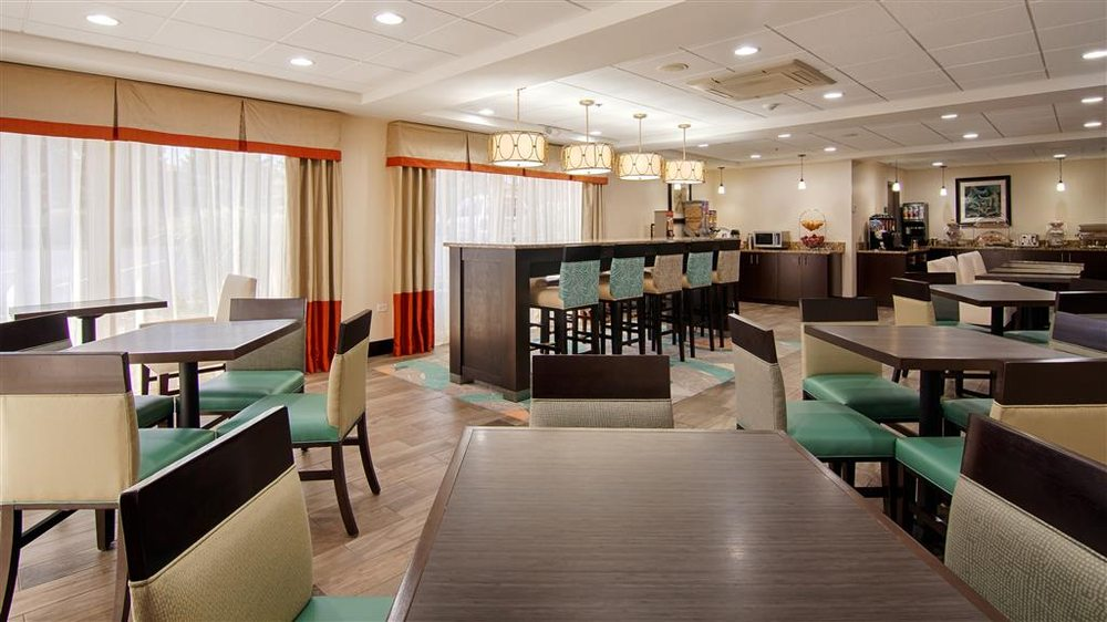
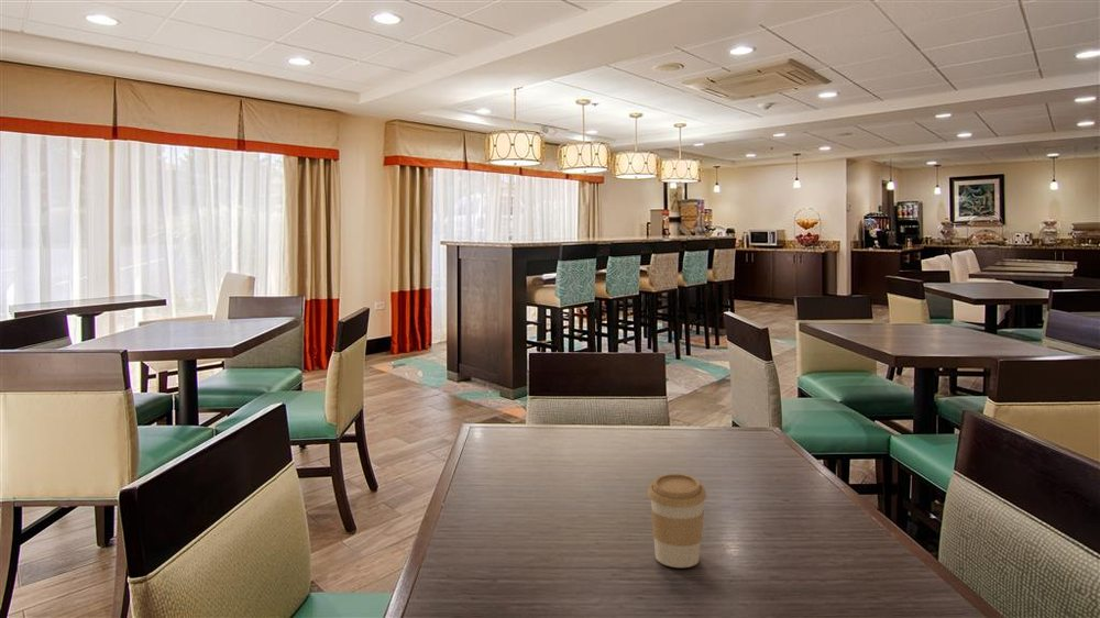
+ coffee cup [647,473,707,569]
